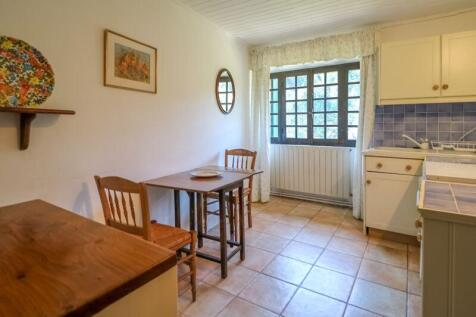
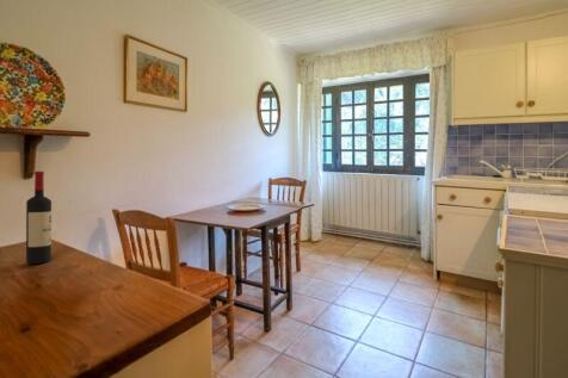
+ wine bottle [25,171,53,265]
